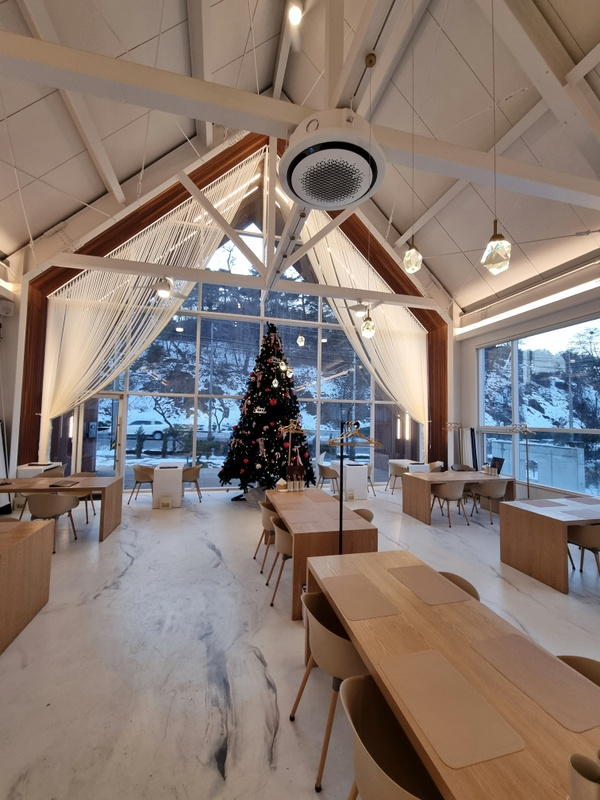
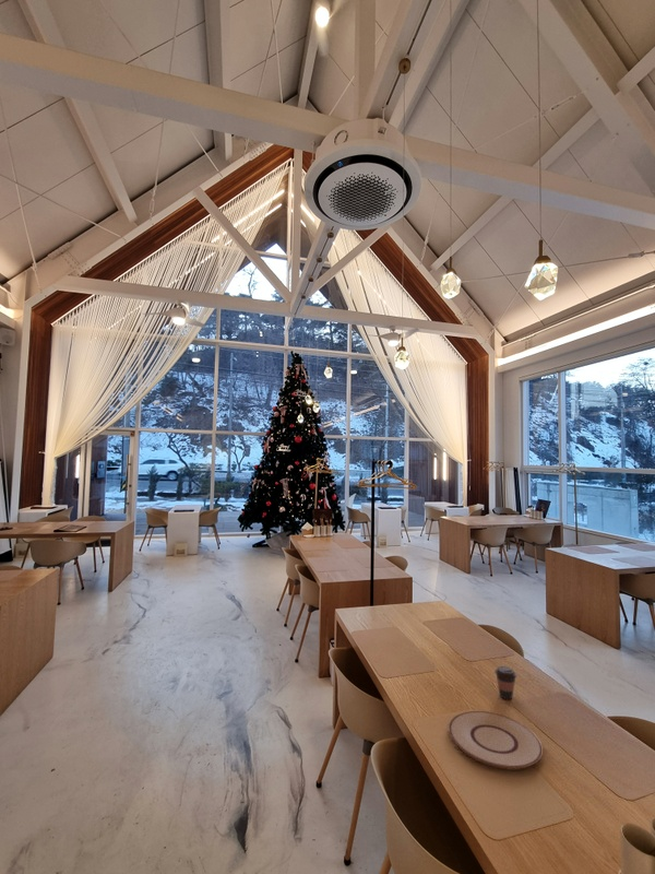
+ plate [448,710,544,771]
+ coffee cup [493,665,517,700]
